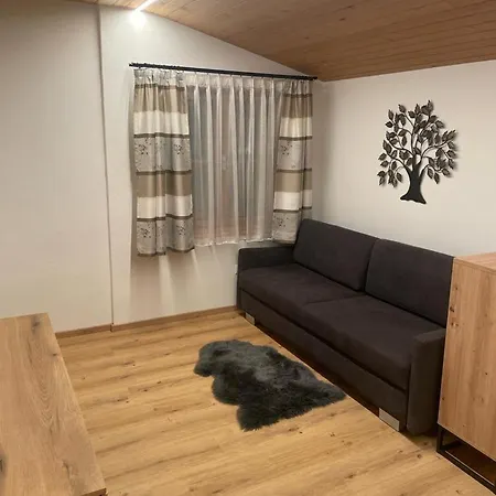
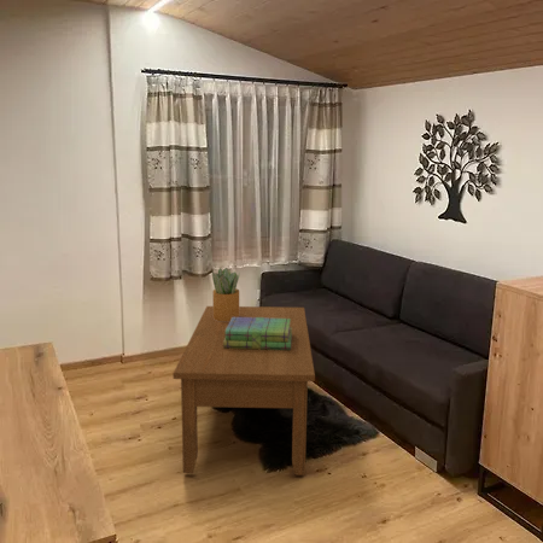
+ stack of books [223,317,292,350]
+ coffee table [173,305,316,477]
+ potted plant [211,267,241,321]
